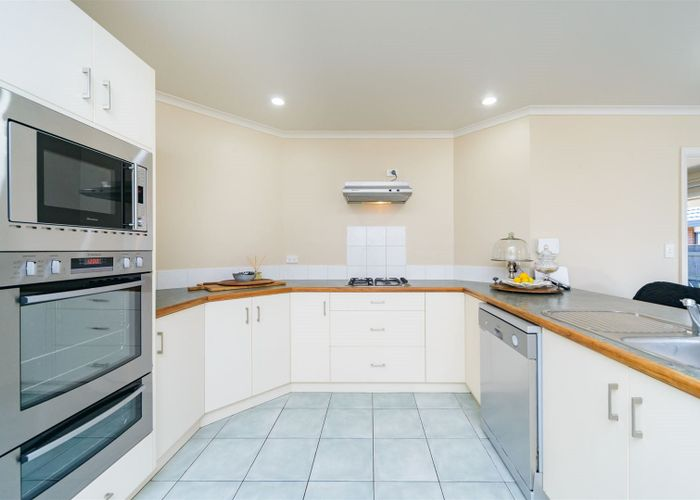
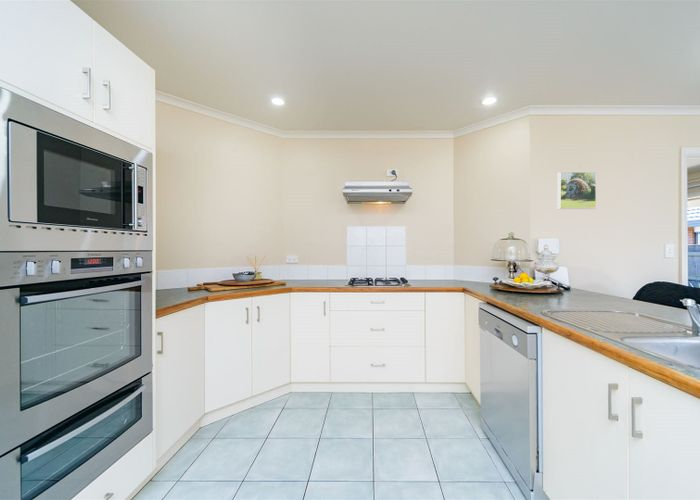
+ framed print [556,171,597,210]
